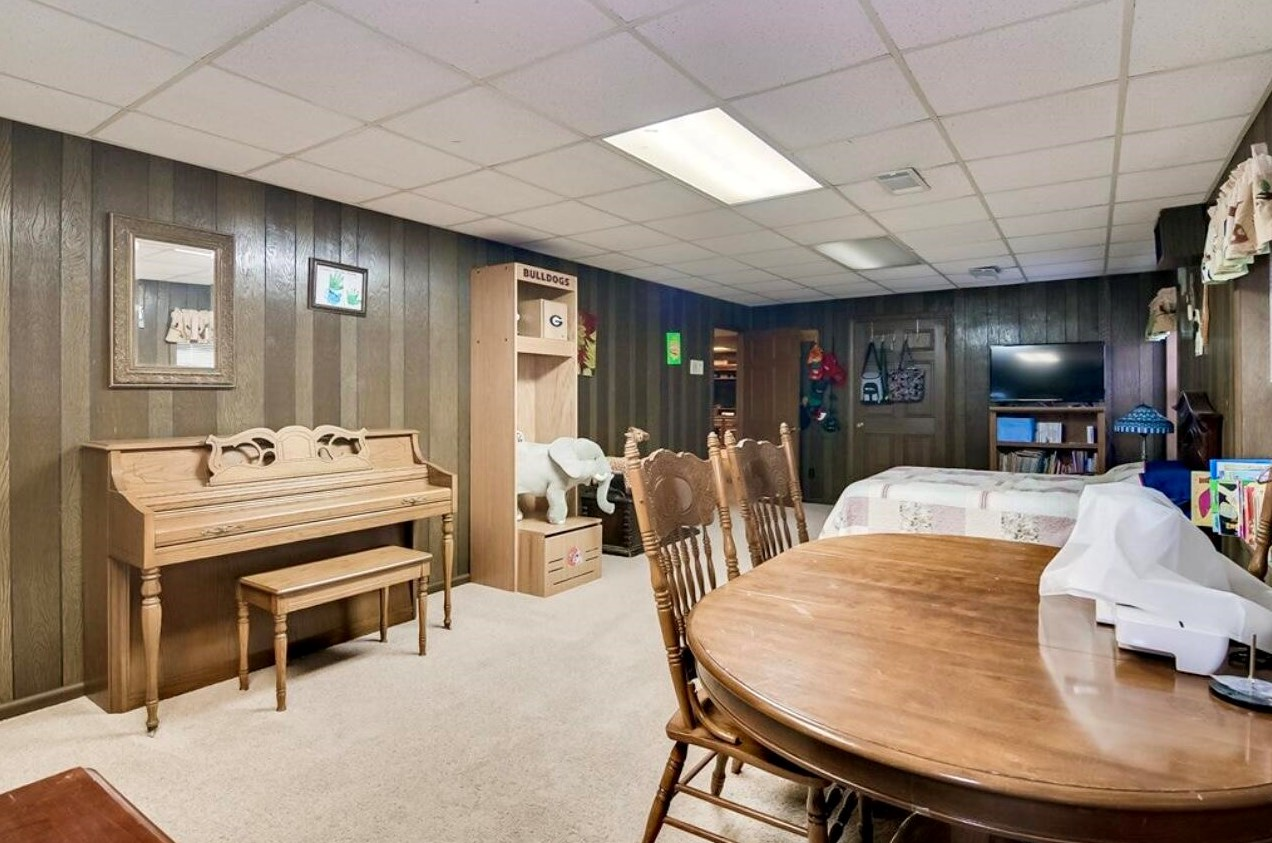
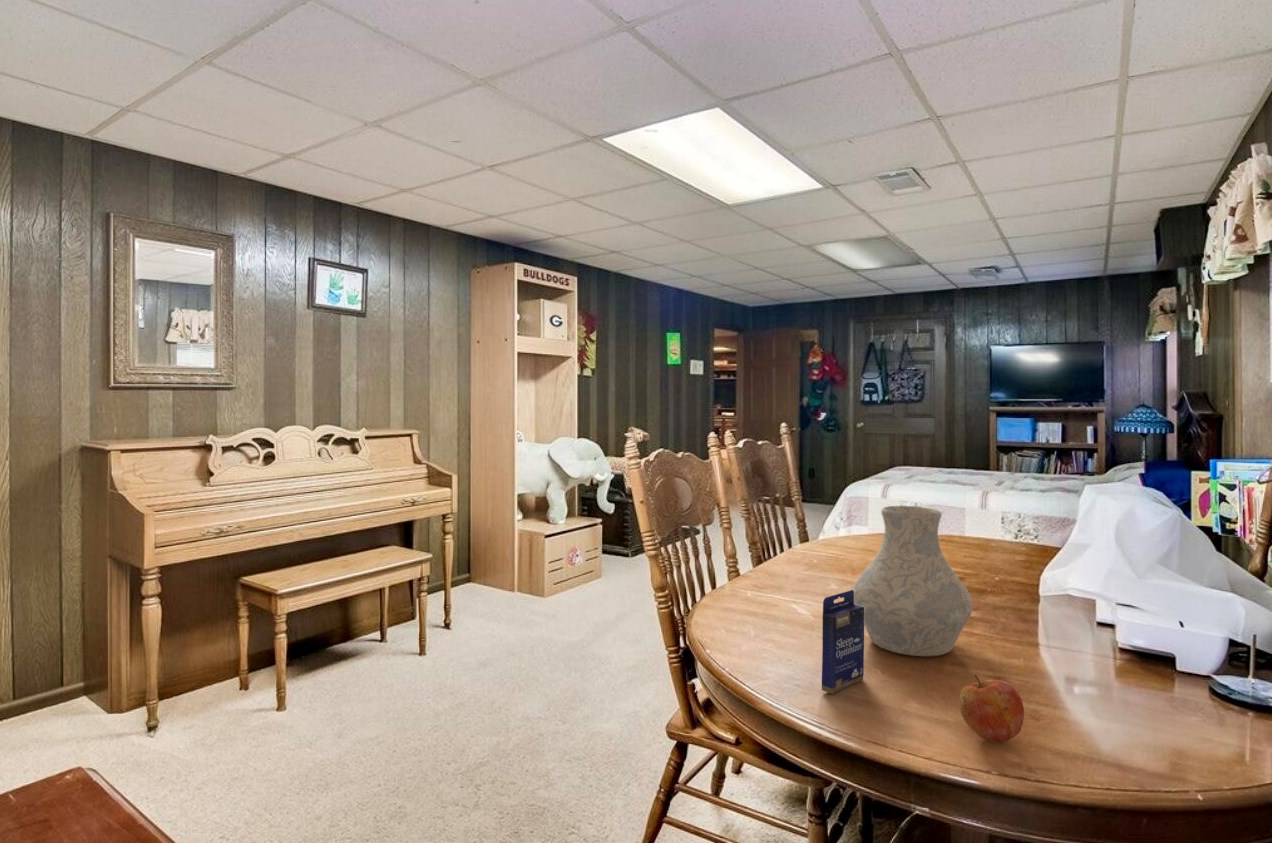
+ vase [852,505,973,657]
+ apple [958,674,1025,743]
+ small box [821,589,865,695]
